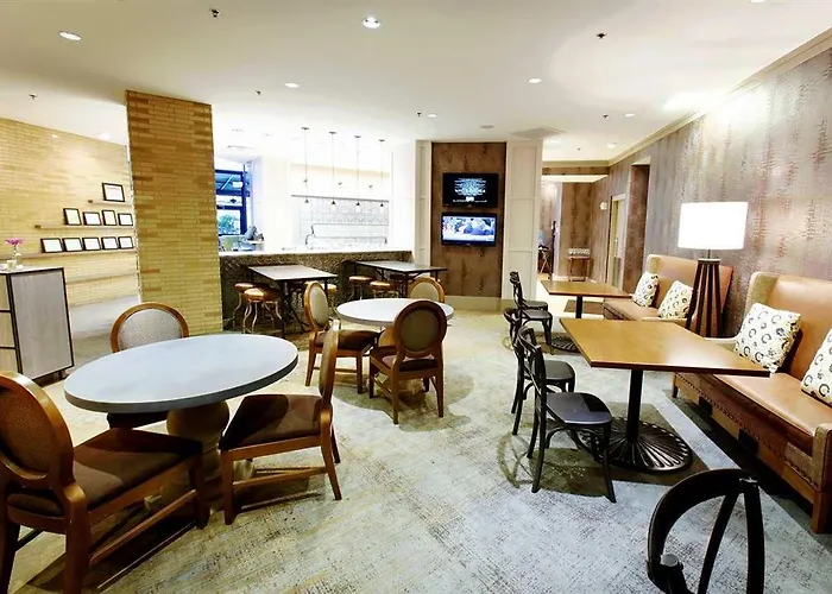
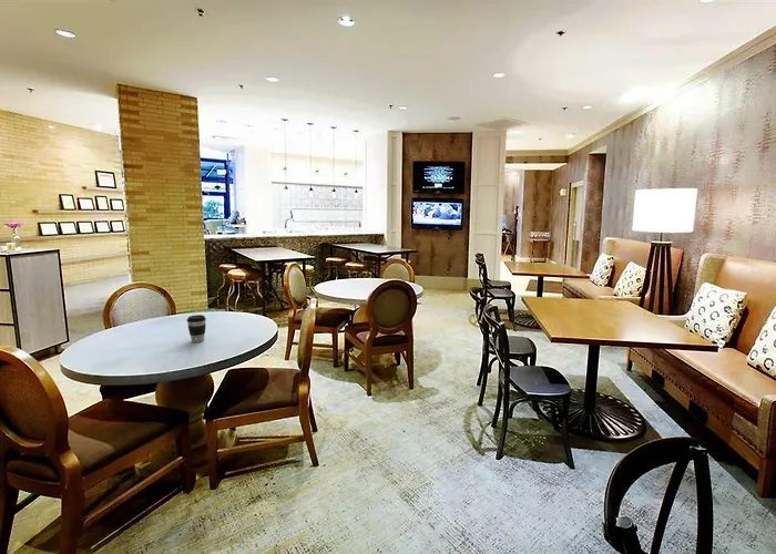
+ coffee cup [186,314,207,343]
